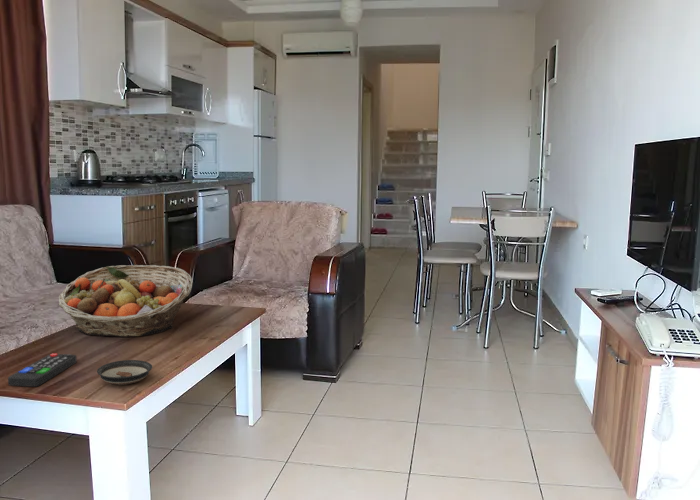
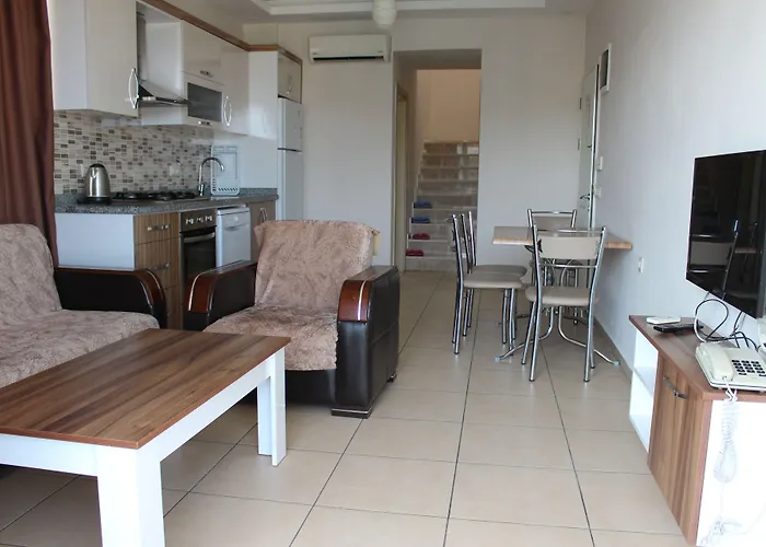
- fruit basket [58,264,194,338]
- saucer [96,359,153,386]
- remote control [7,352,78,388]
